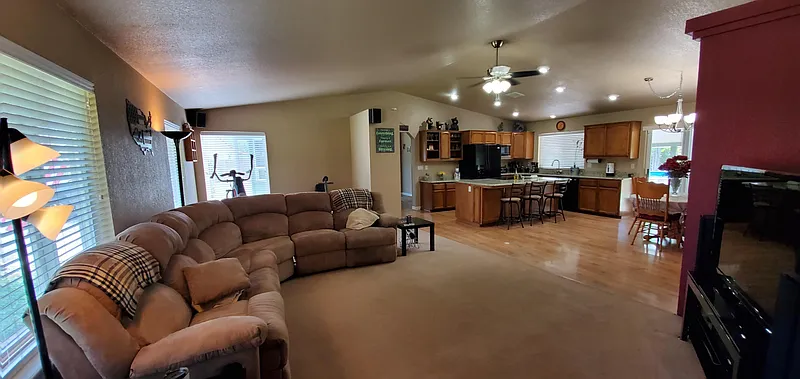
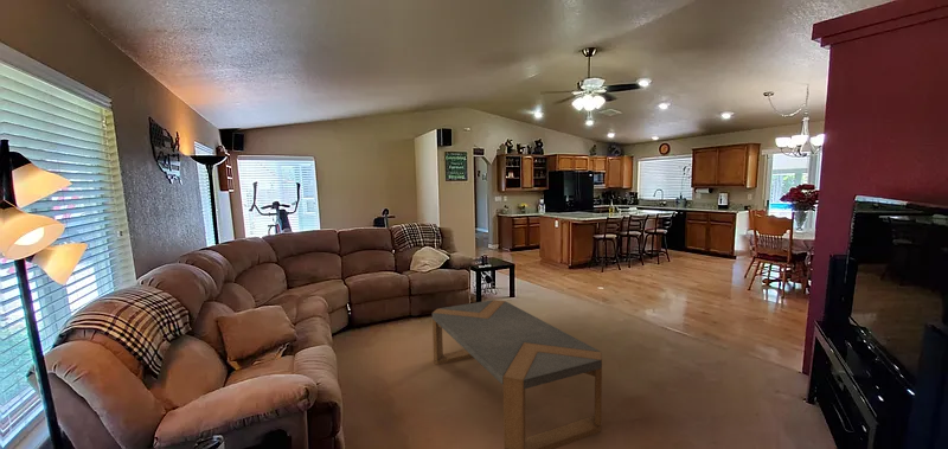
+ coffee table [431,299,603,449]
